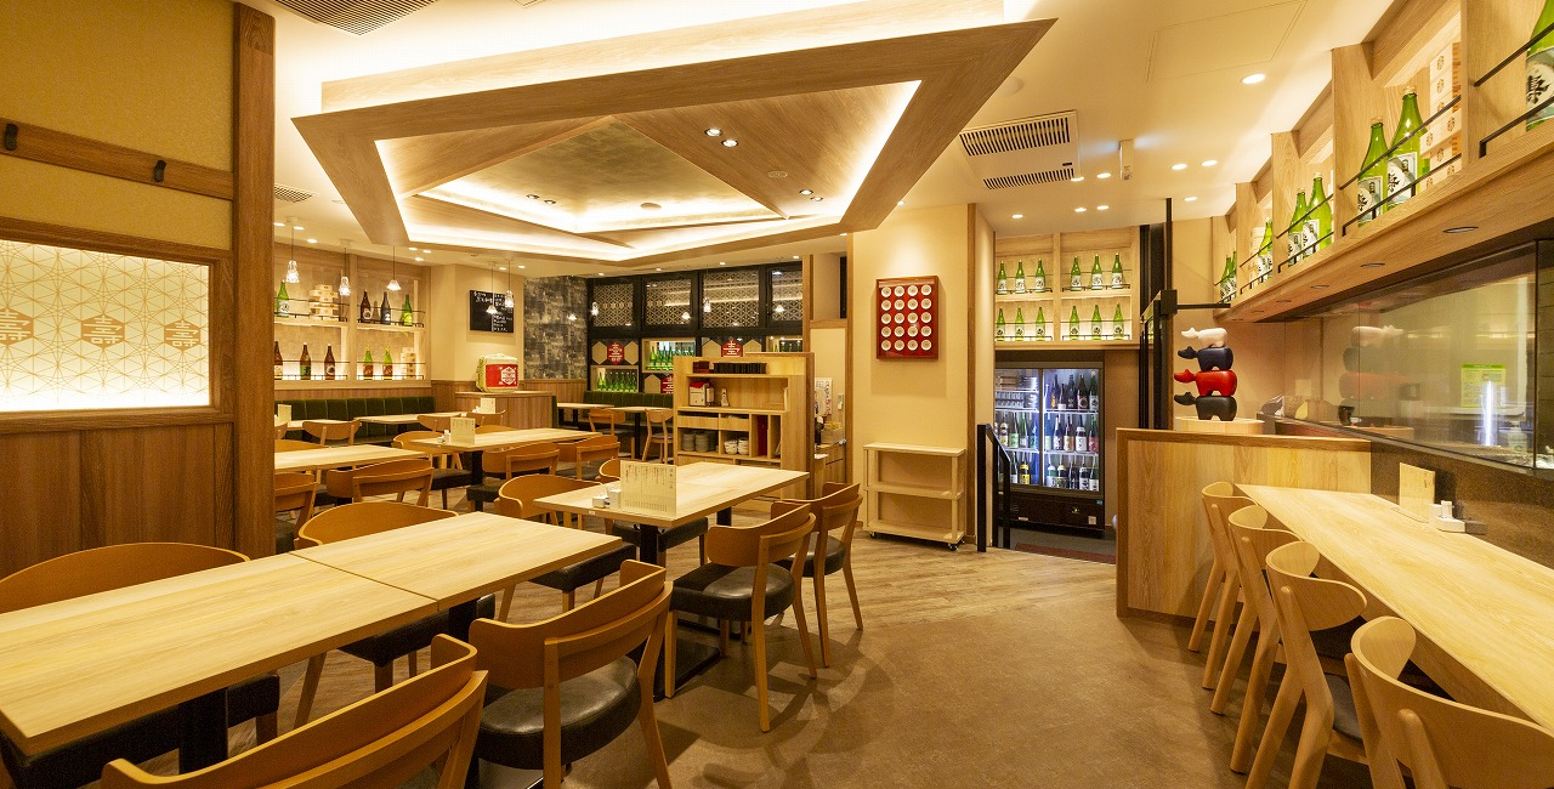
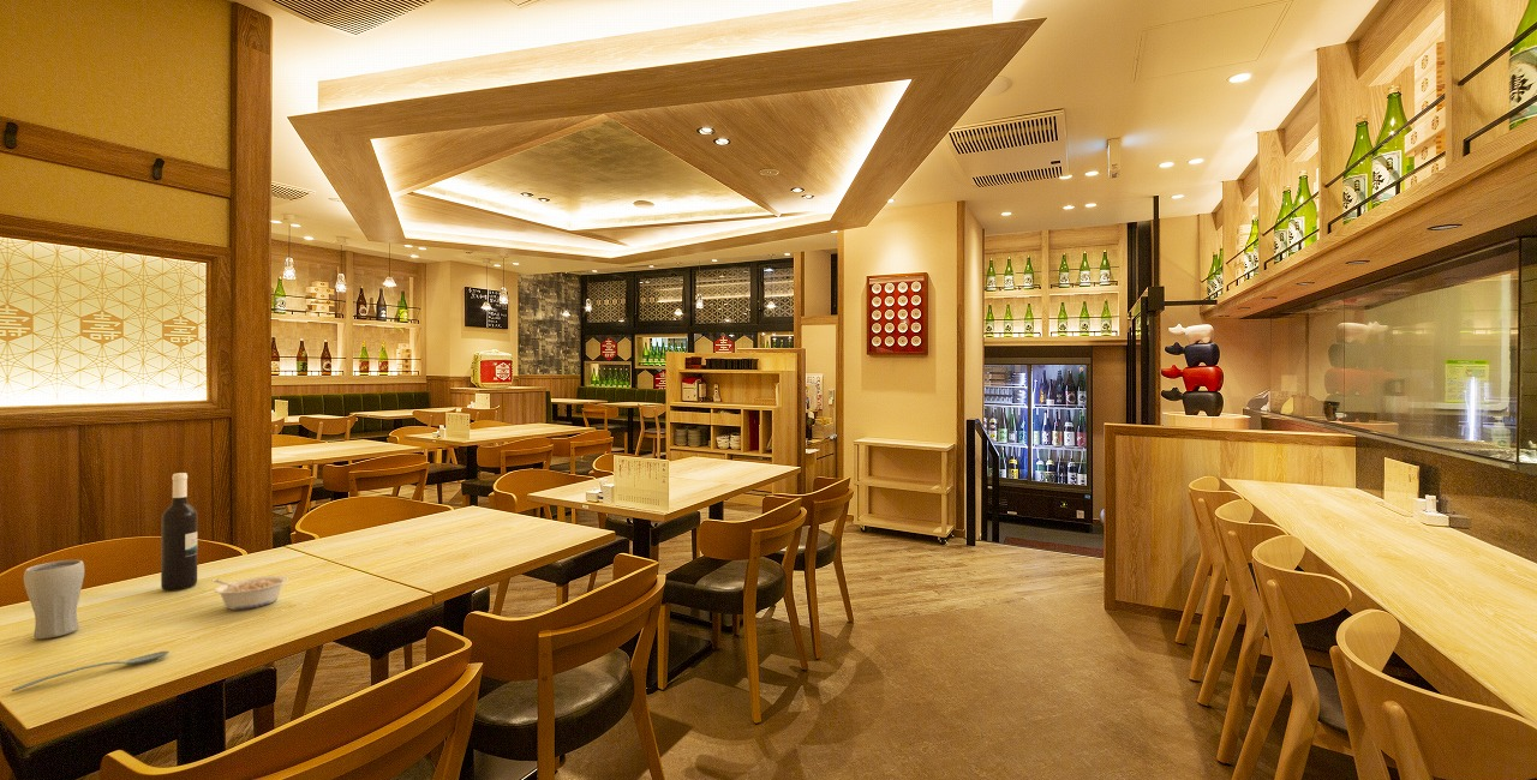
+ legume [210,575,289,611]
+ spoon [11,650,171,692]
+ drinking glass [23,559,85,640]
+ wine bottle [160,472,198,592]
